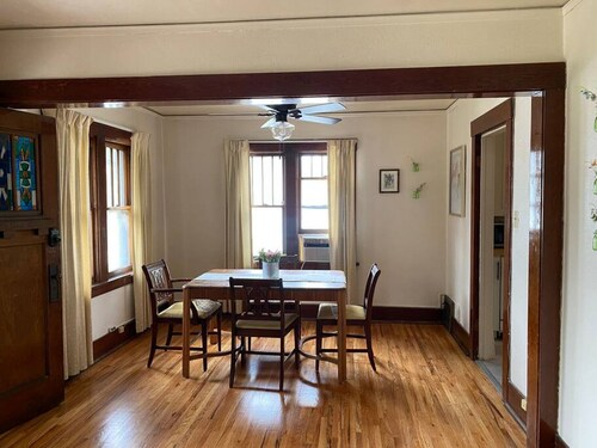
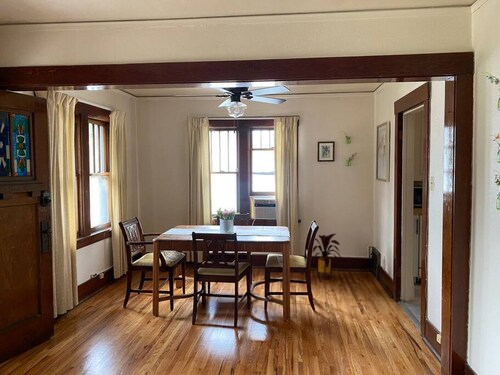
+ house plant [311,233,344,280]
